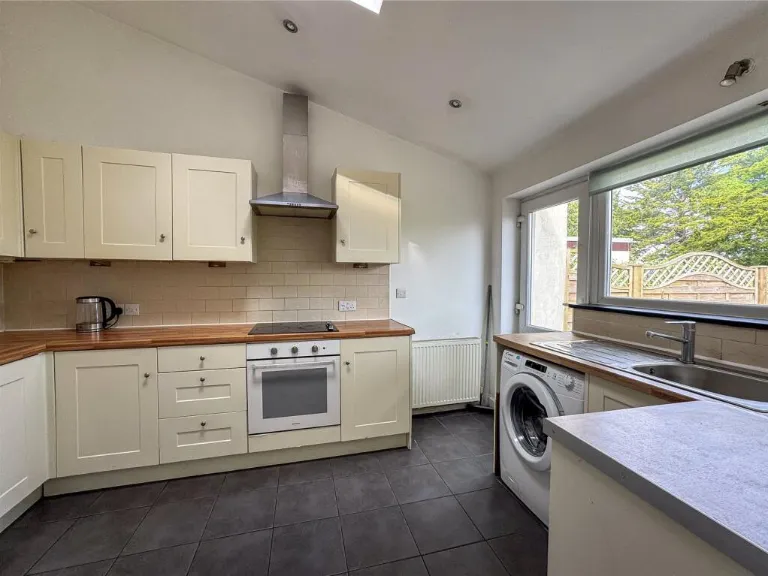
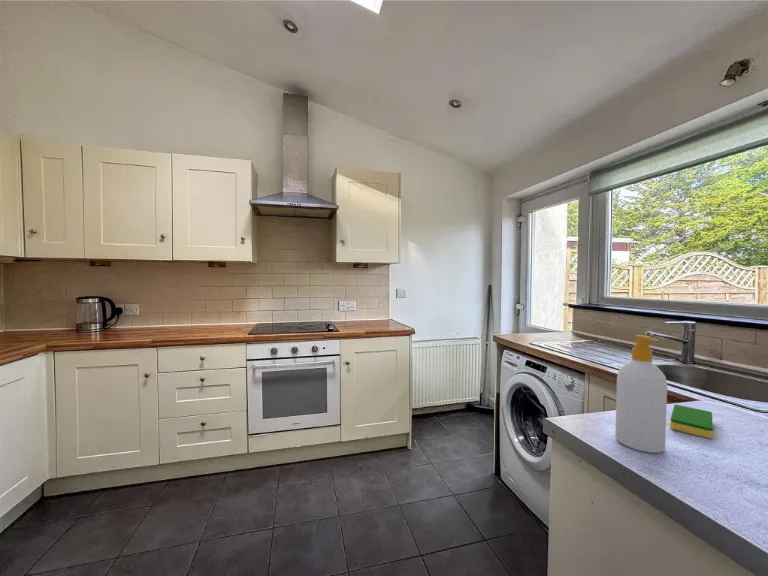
+ soap bottle [614,334,668,454]
+ dish sponge [669,404,714,439]
